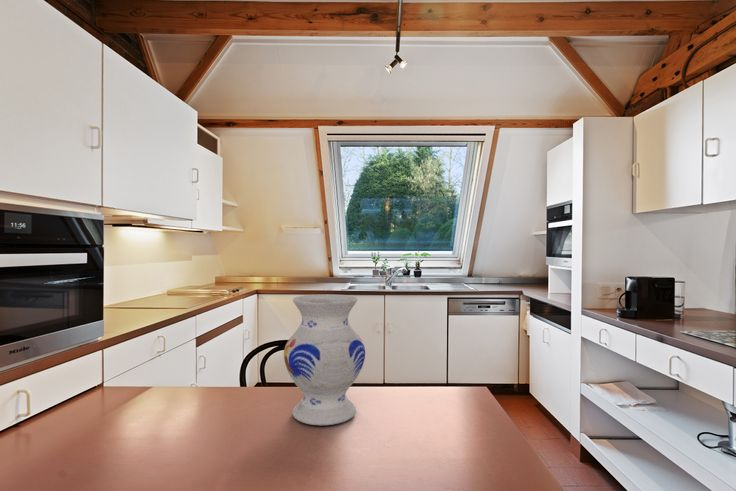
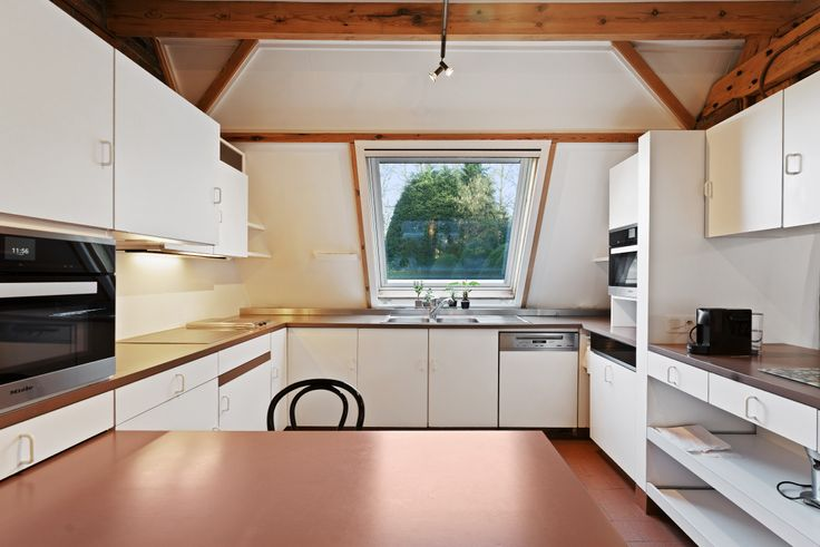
- vase [283,293,366,426]
